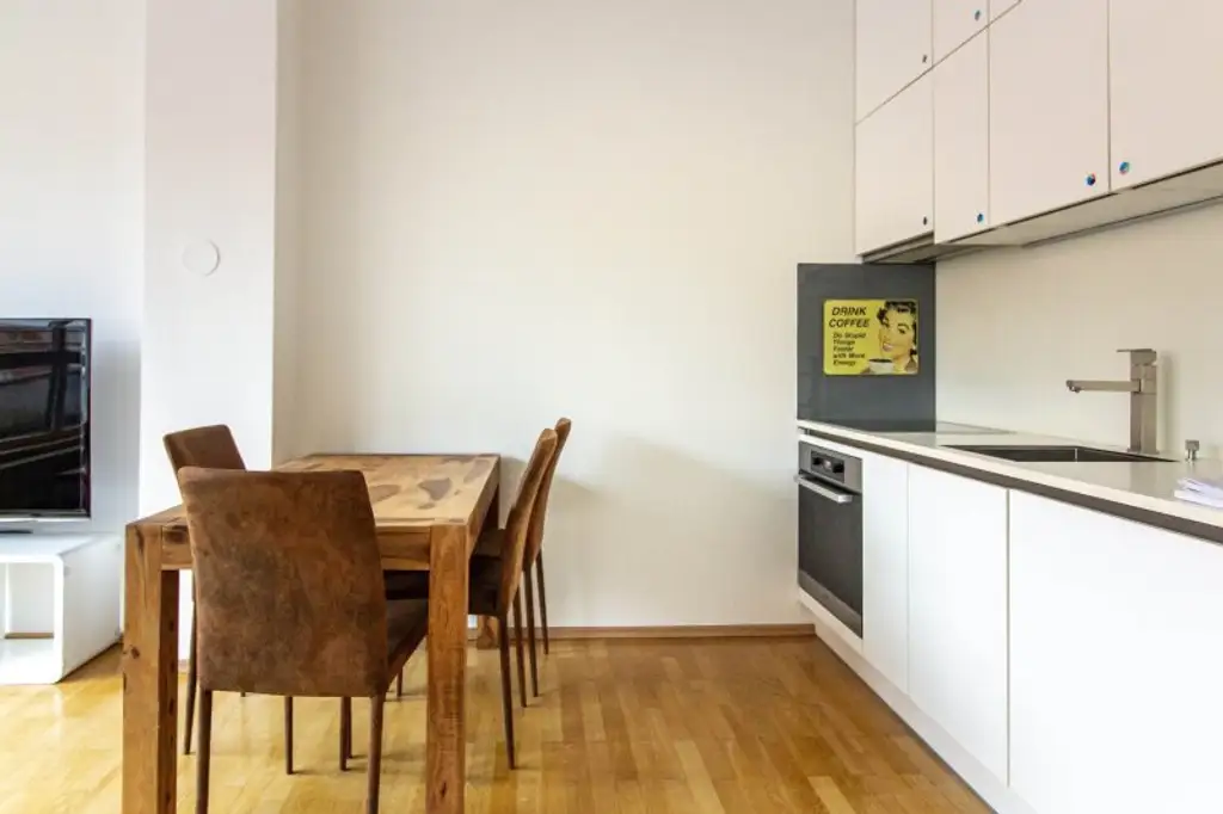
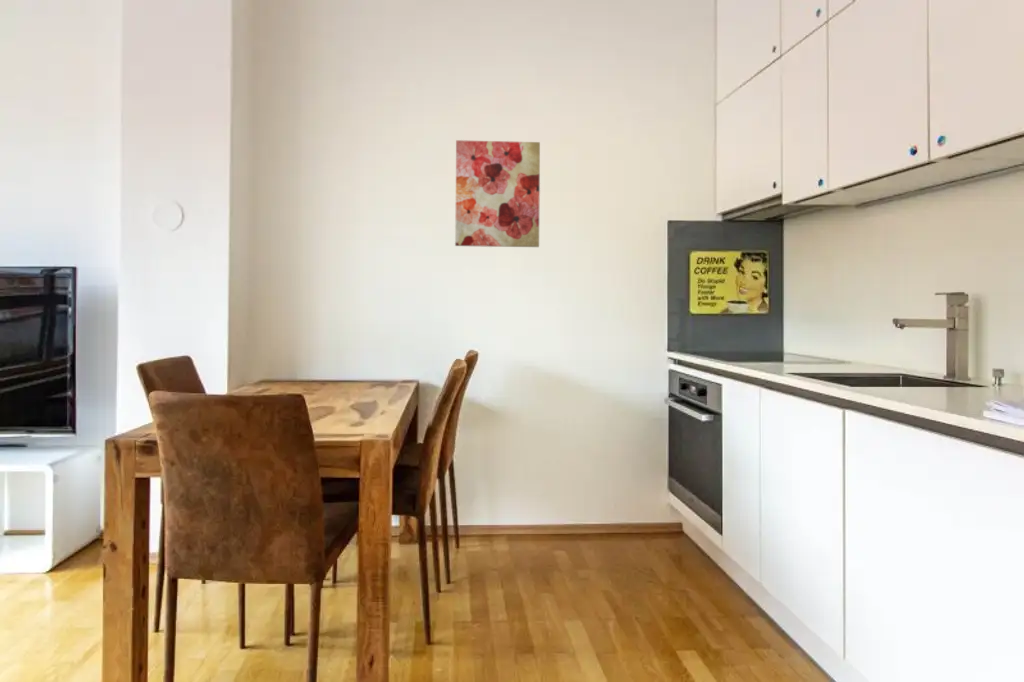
+ wall art [454,139,541,248]
